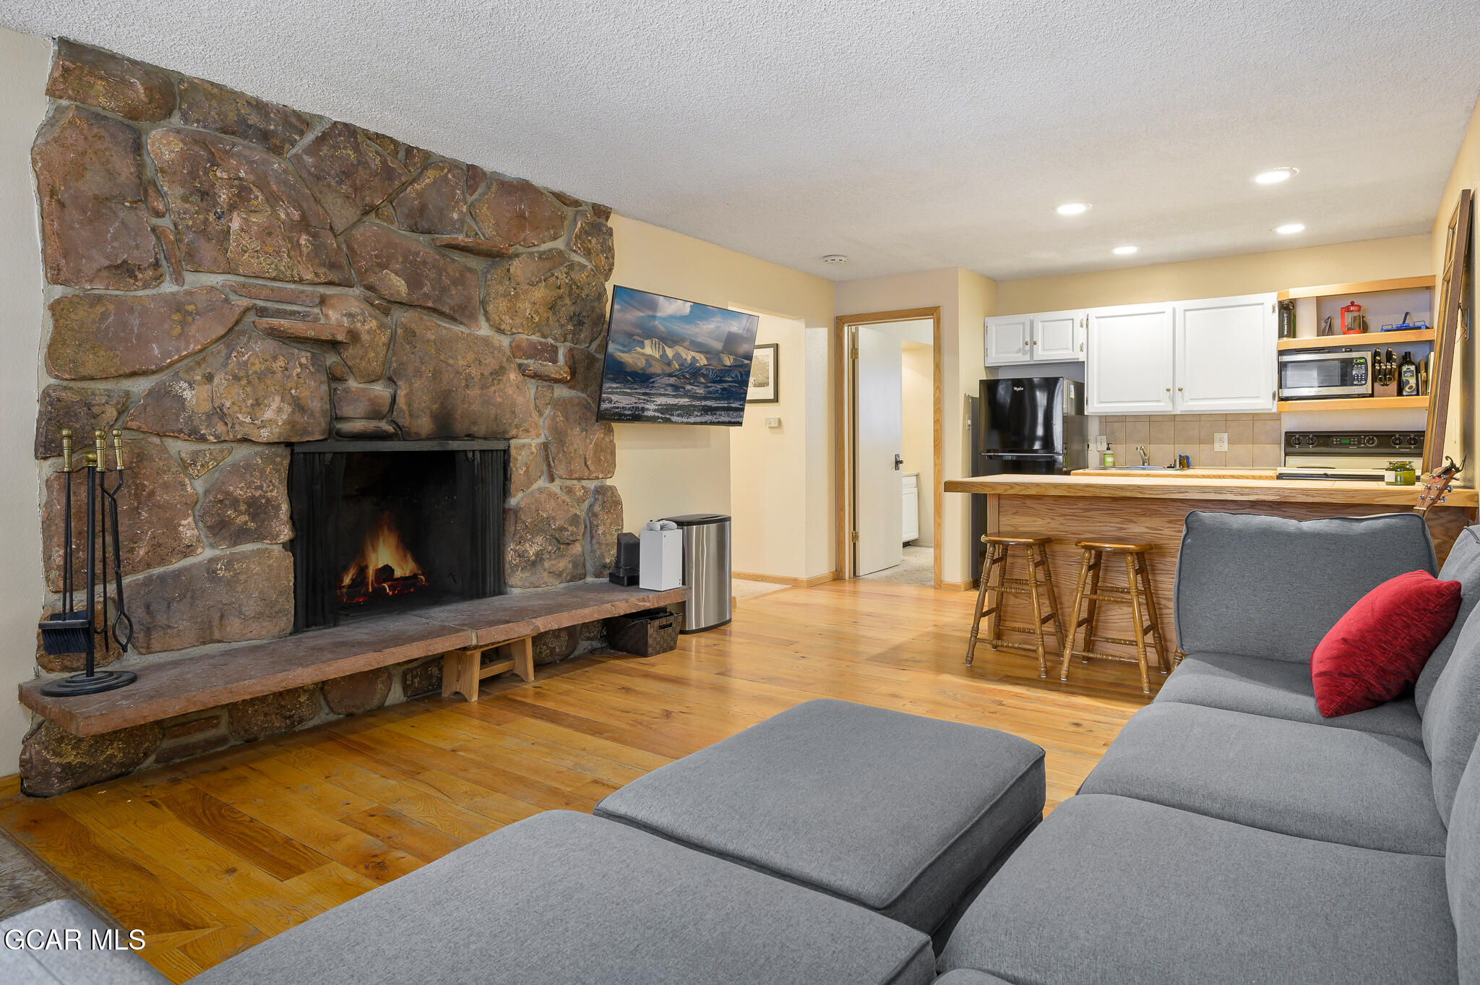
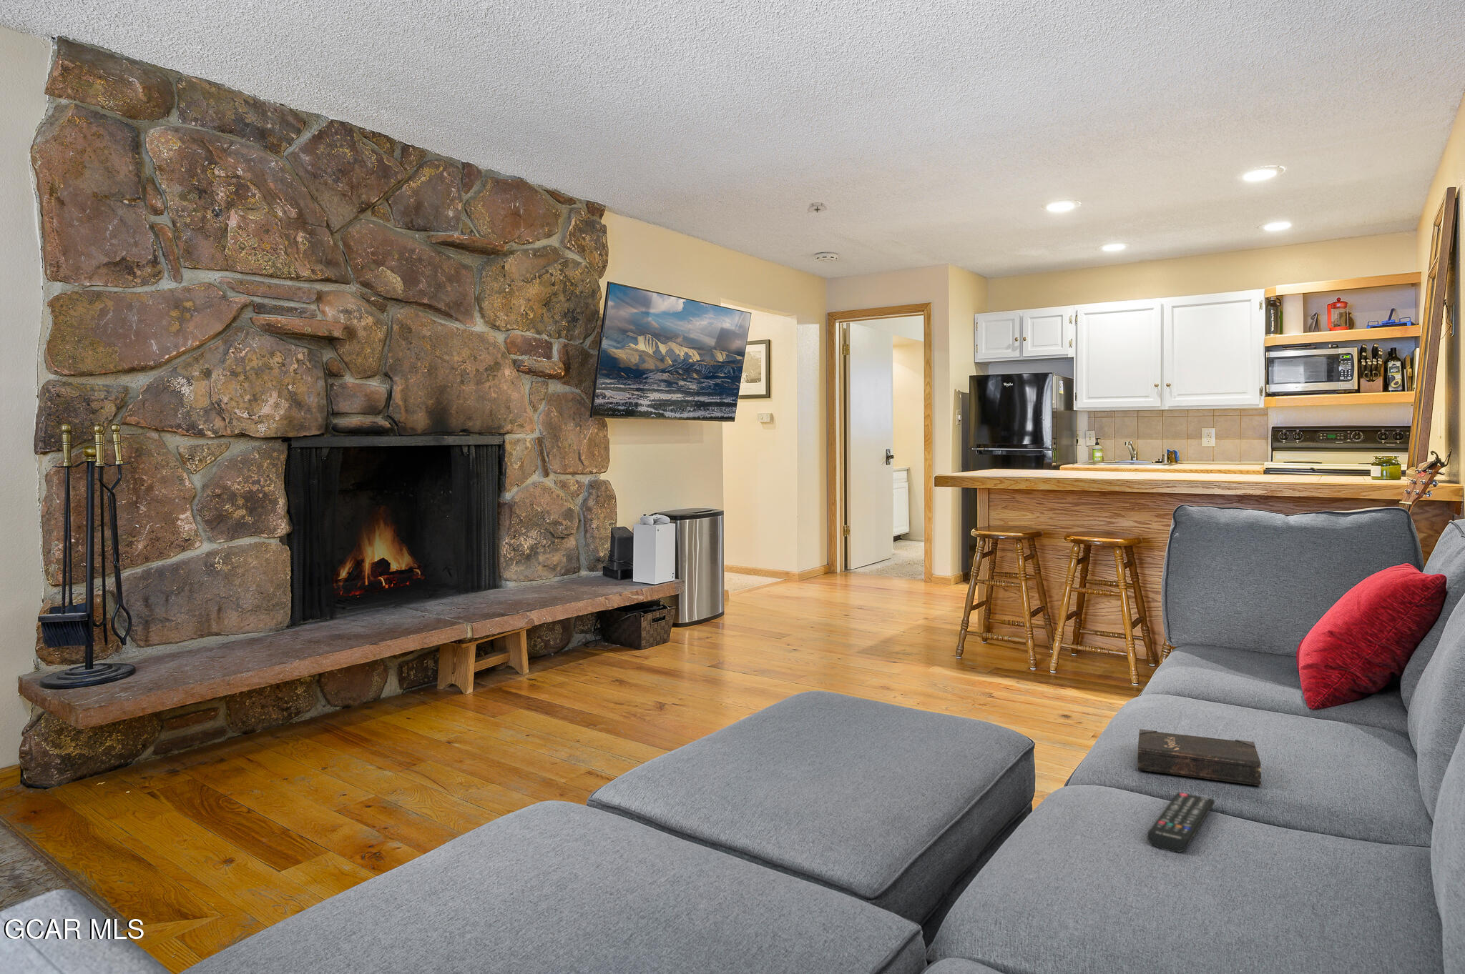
+ hardback book [1138,728,1262,787]
+ remote control [1146,791,1215,852]
+ smoke detector [806,201,829,214]
